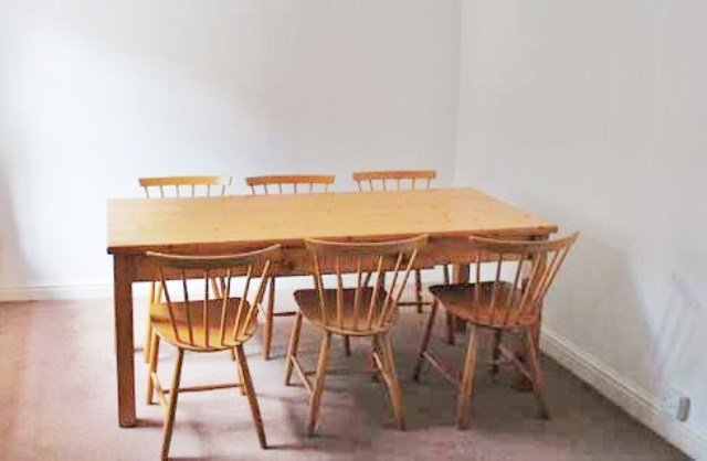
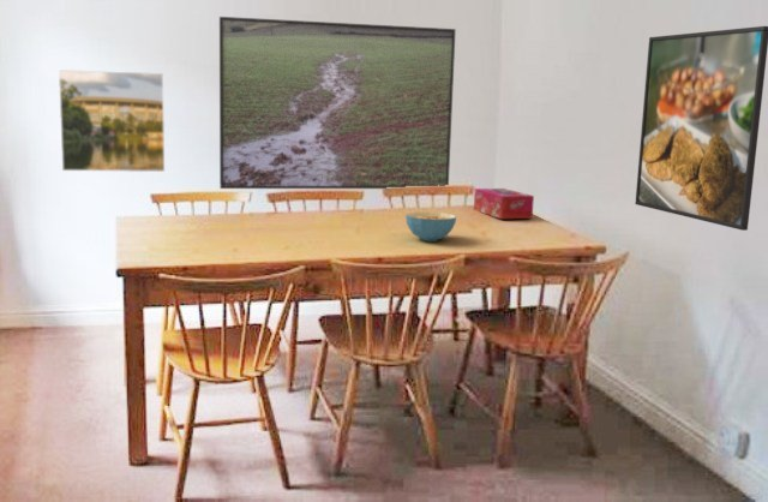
+ cereal bowl [404,211,457,243]
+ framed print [634,25,768,232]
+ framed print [58,68,166,173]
+ tissue box [473,187,535,220]
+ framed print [218,16,457,190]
